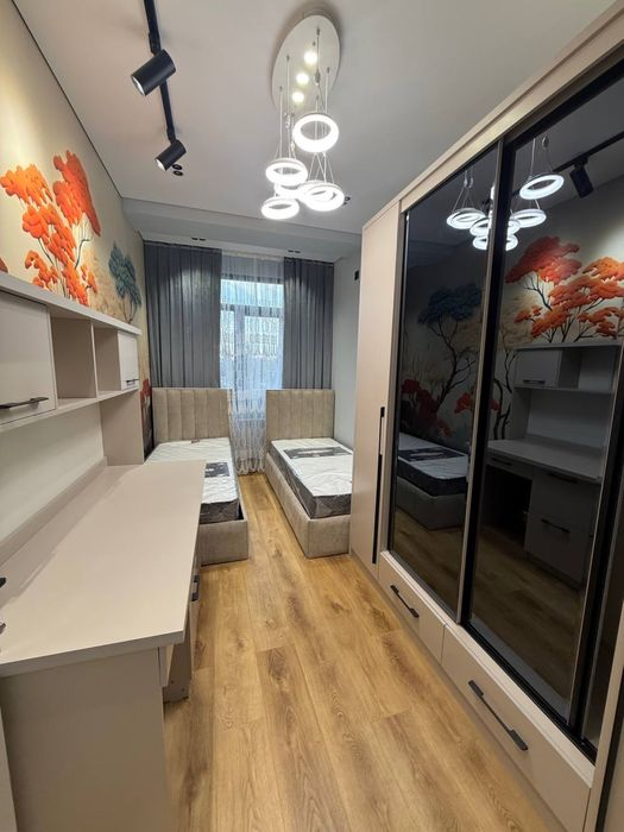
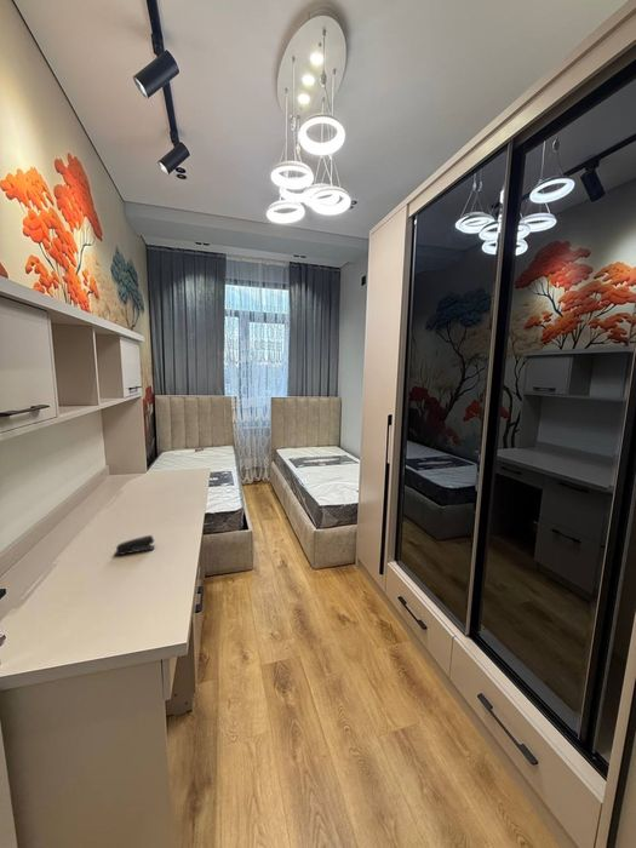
+ stapler [113,534,156,556]
